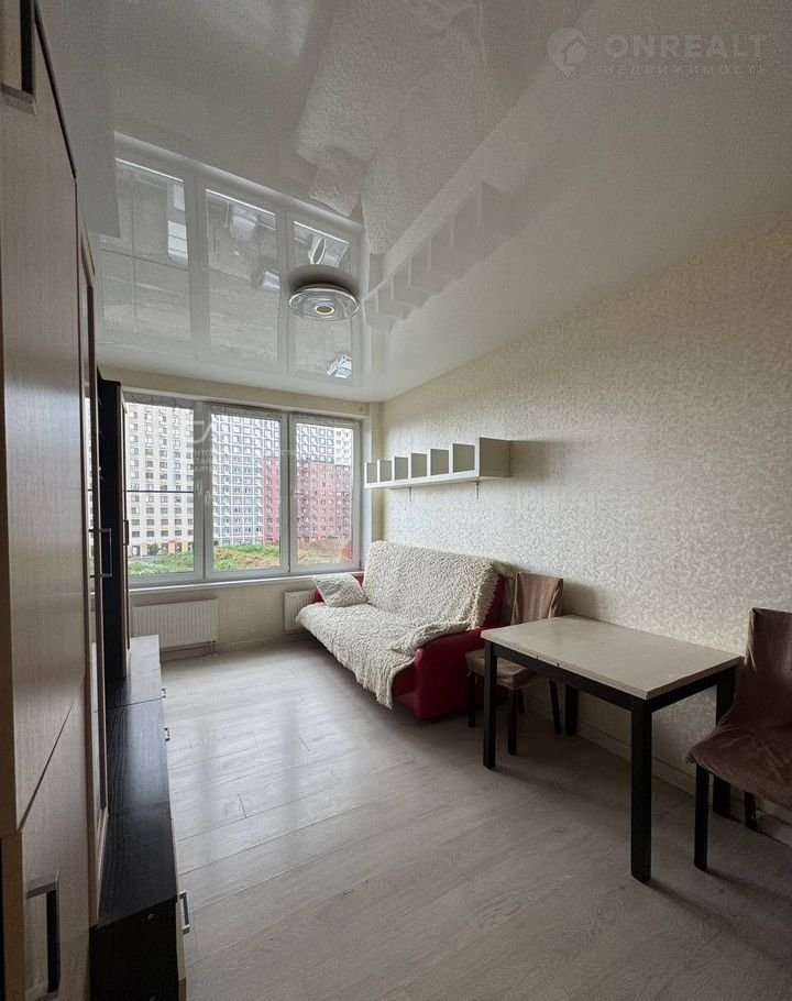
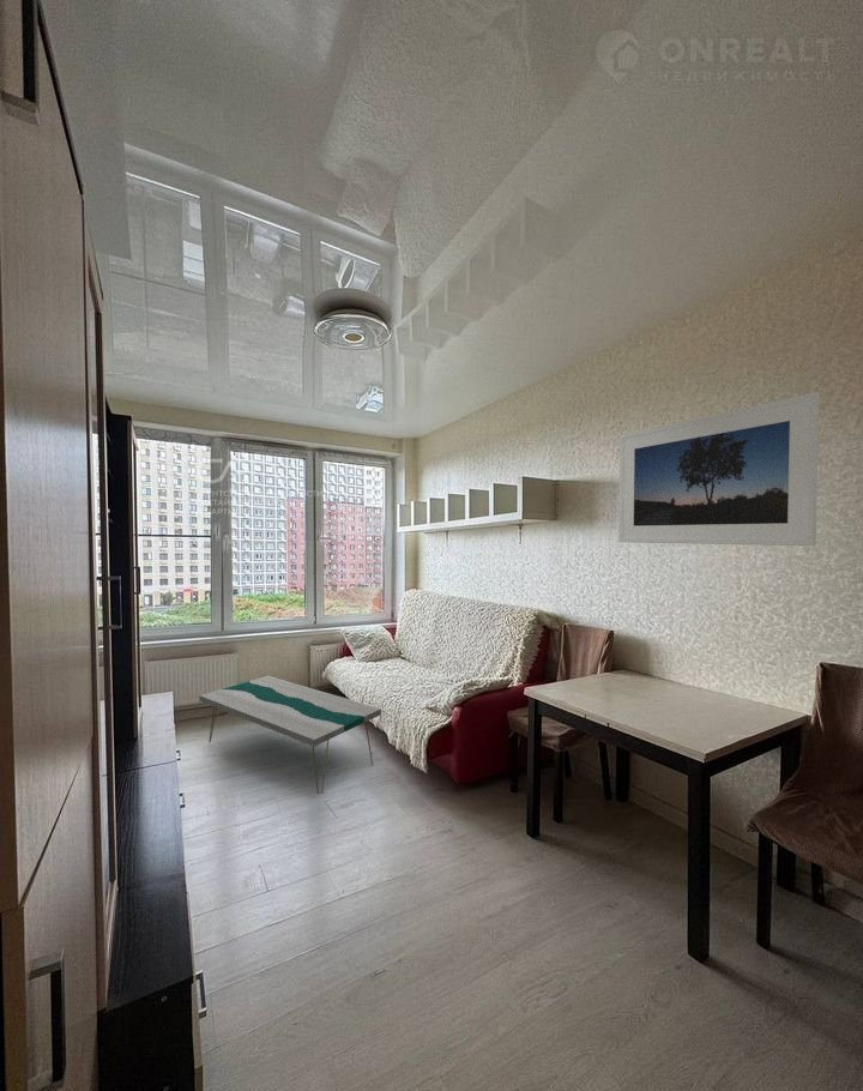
+ coffee table [198,675,382,795]
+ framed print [617,392,820,547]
